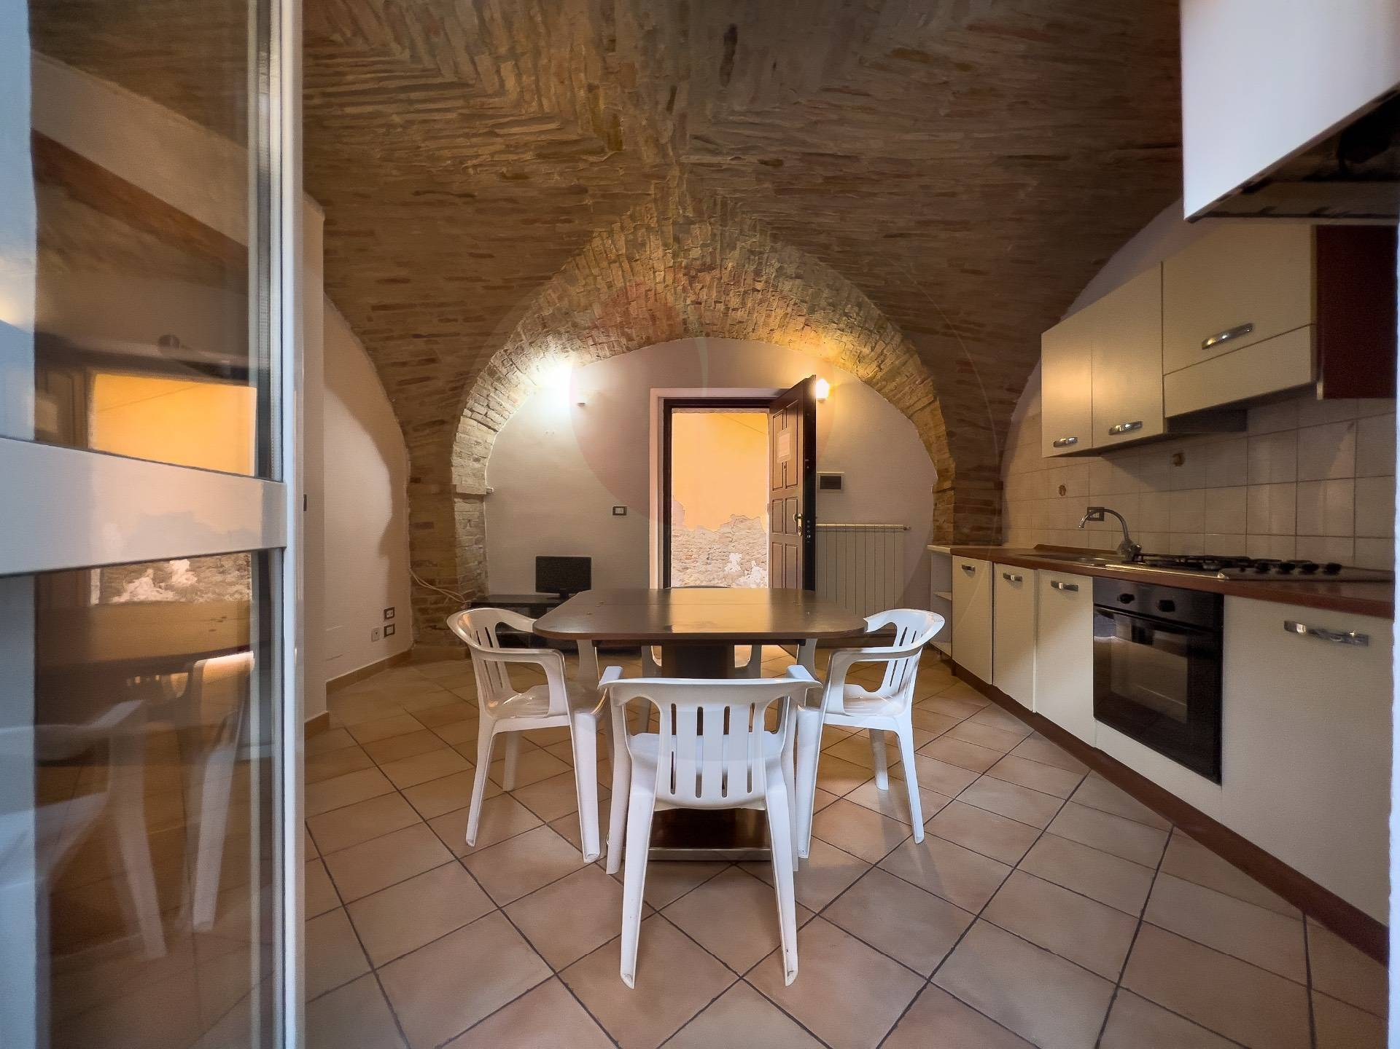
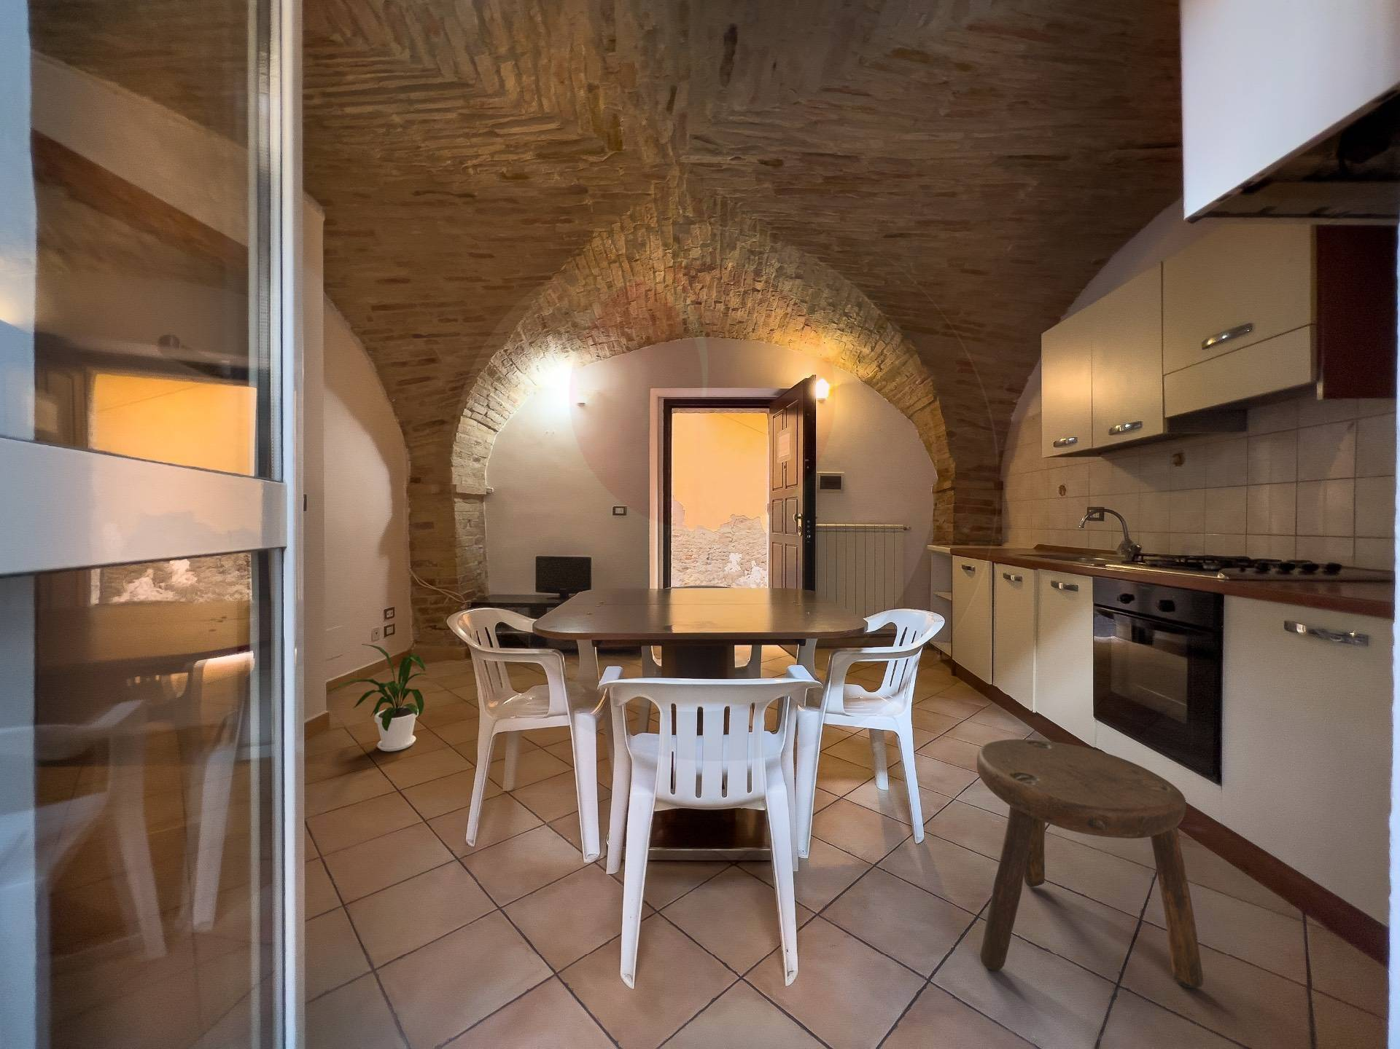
+ house plant [327,644,428,751]
+ stool [977,738,1205,987]
